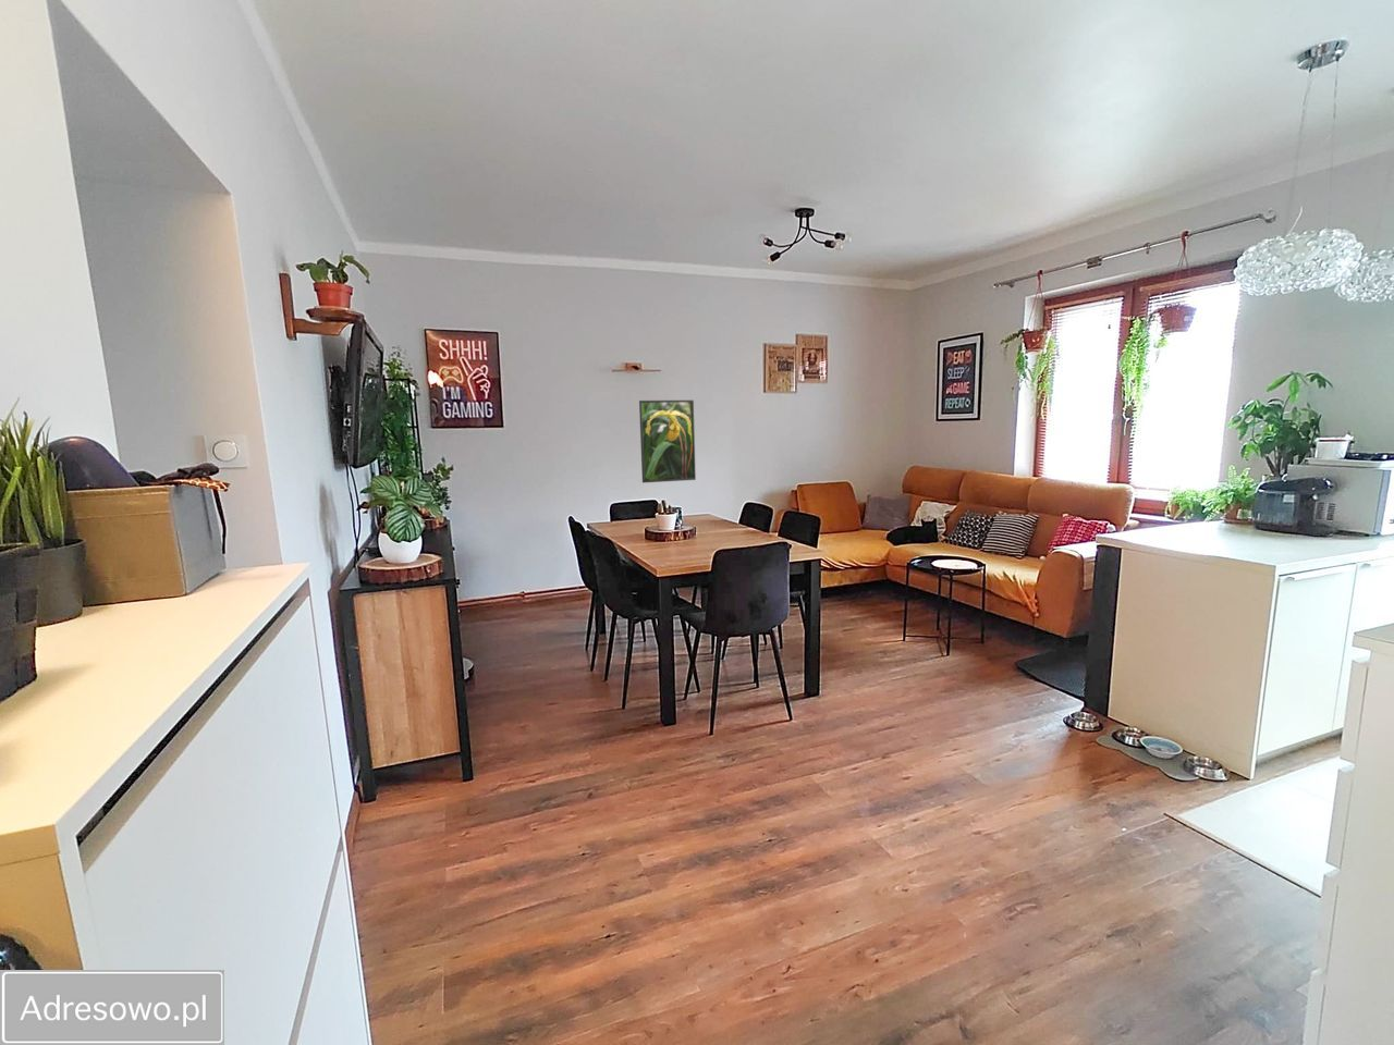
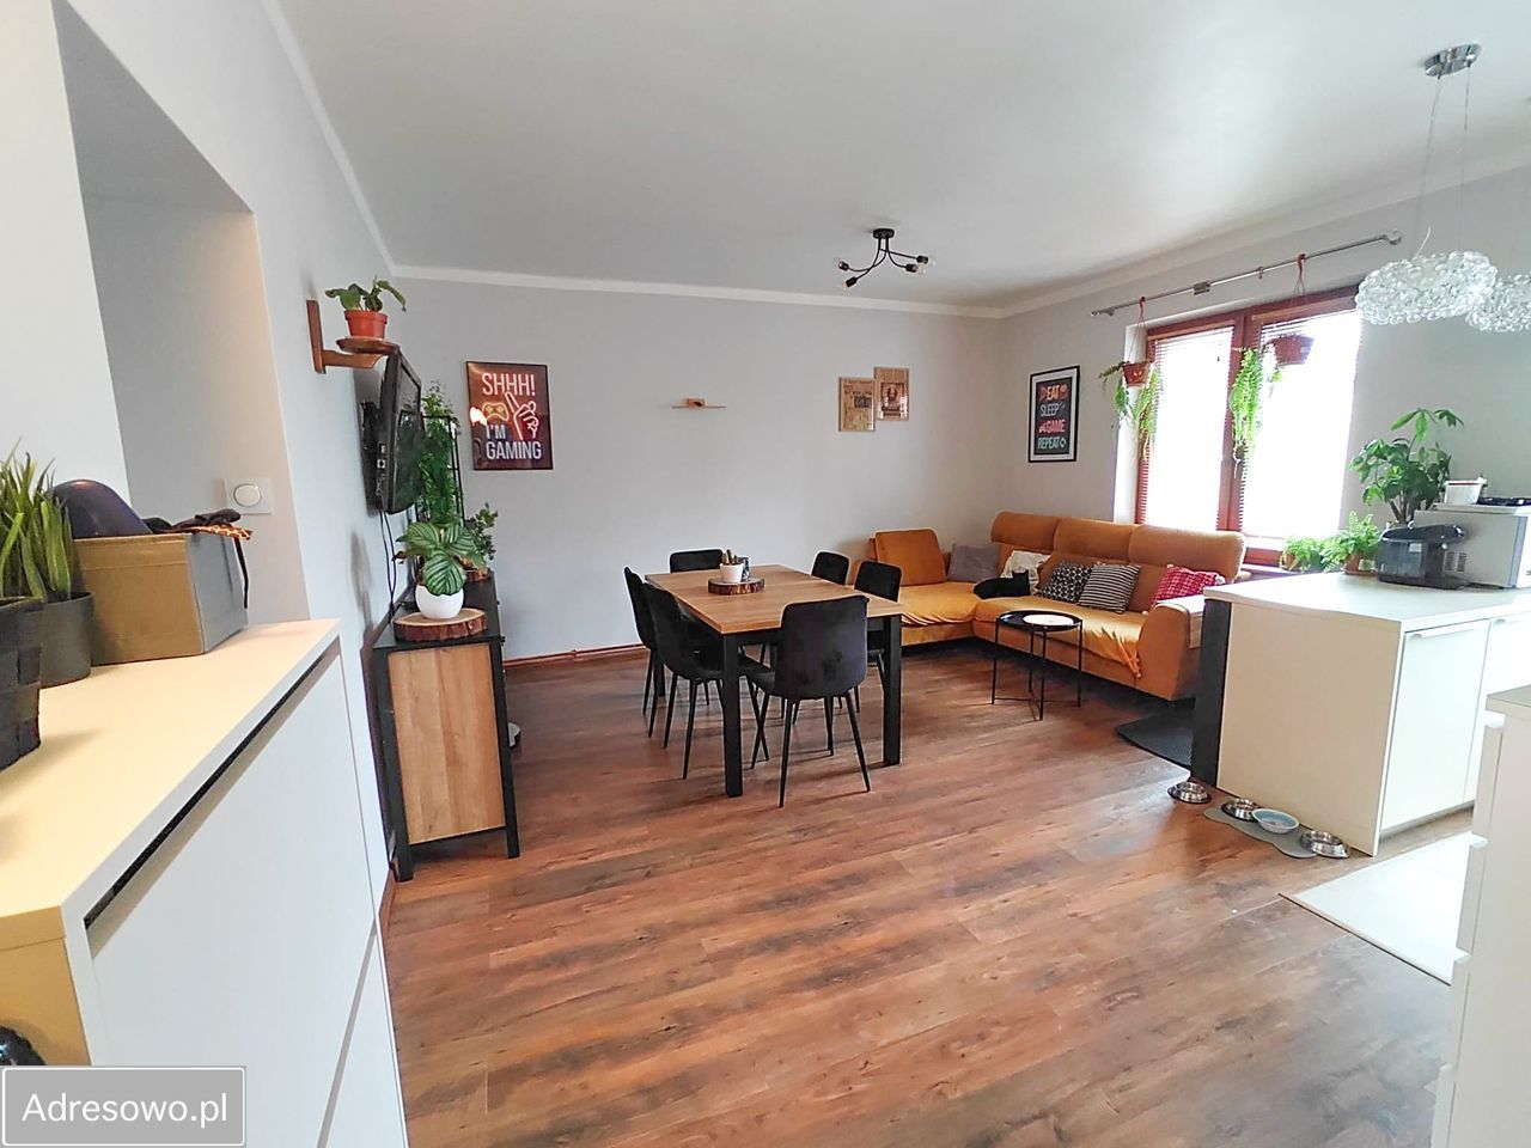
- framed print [638,400,697,483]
